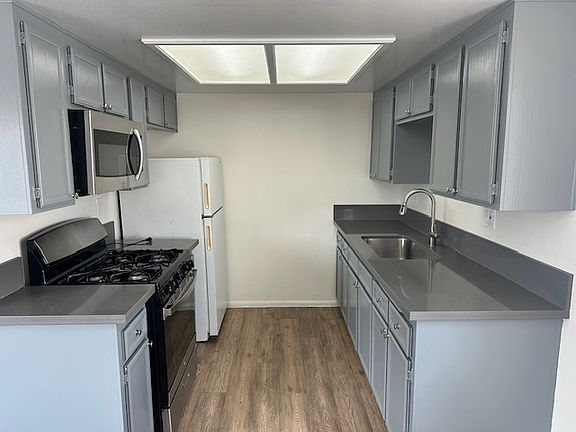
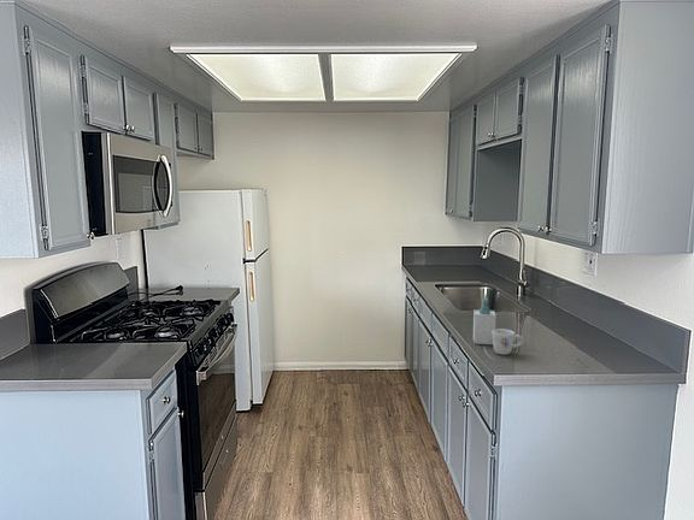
+ soap bottle [472,296,498,345]
+ mug [492,327,524,356]
